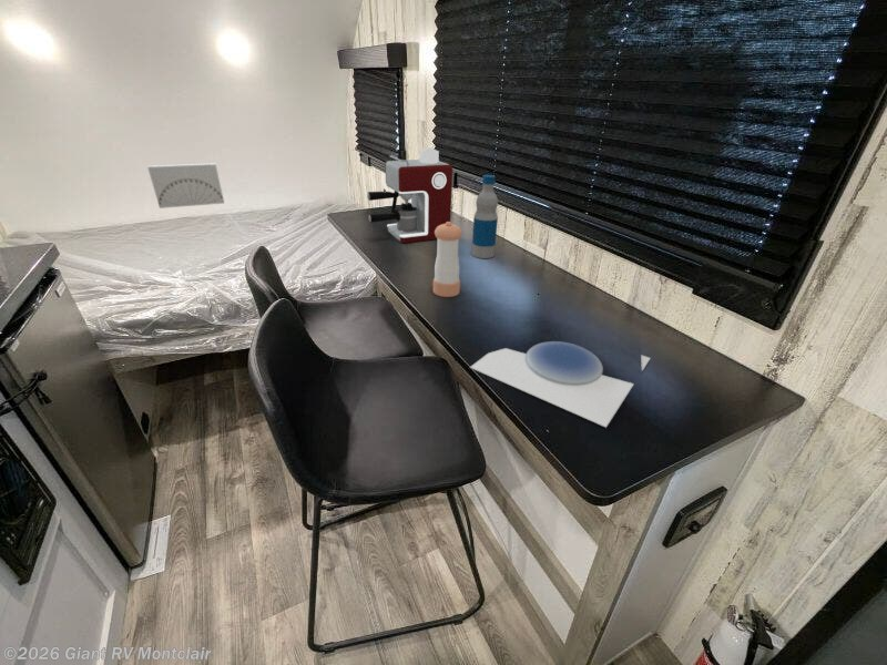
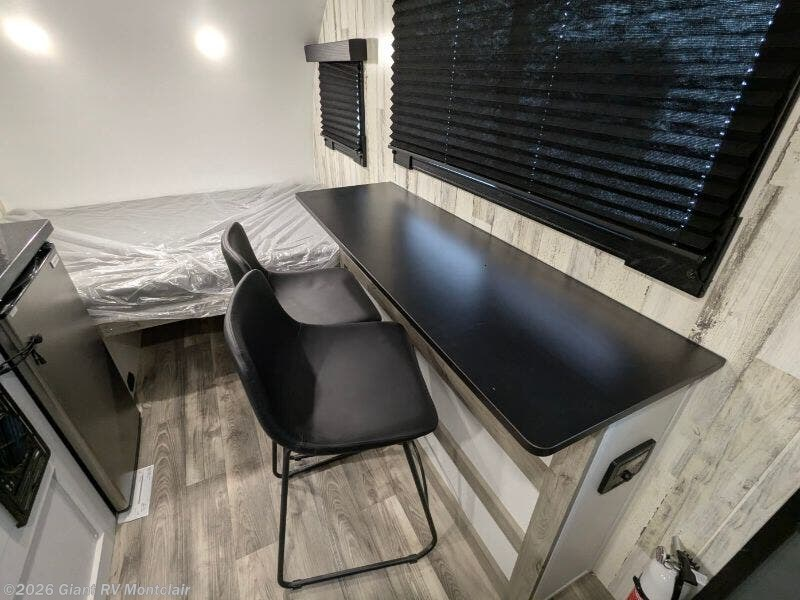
- pepper shaker [432,222,463,298]
- bottle [470,174,499,259]
- plate [469,340,652,429]
- coffee maker [366,147,453,244]
- wall art [146,162,225,209]
